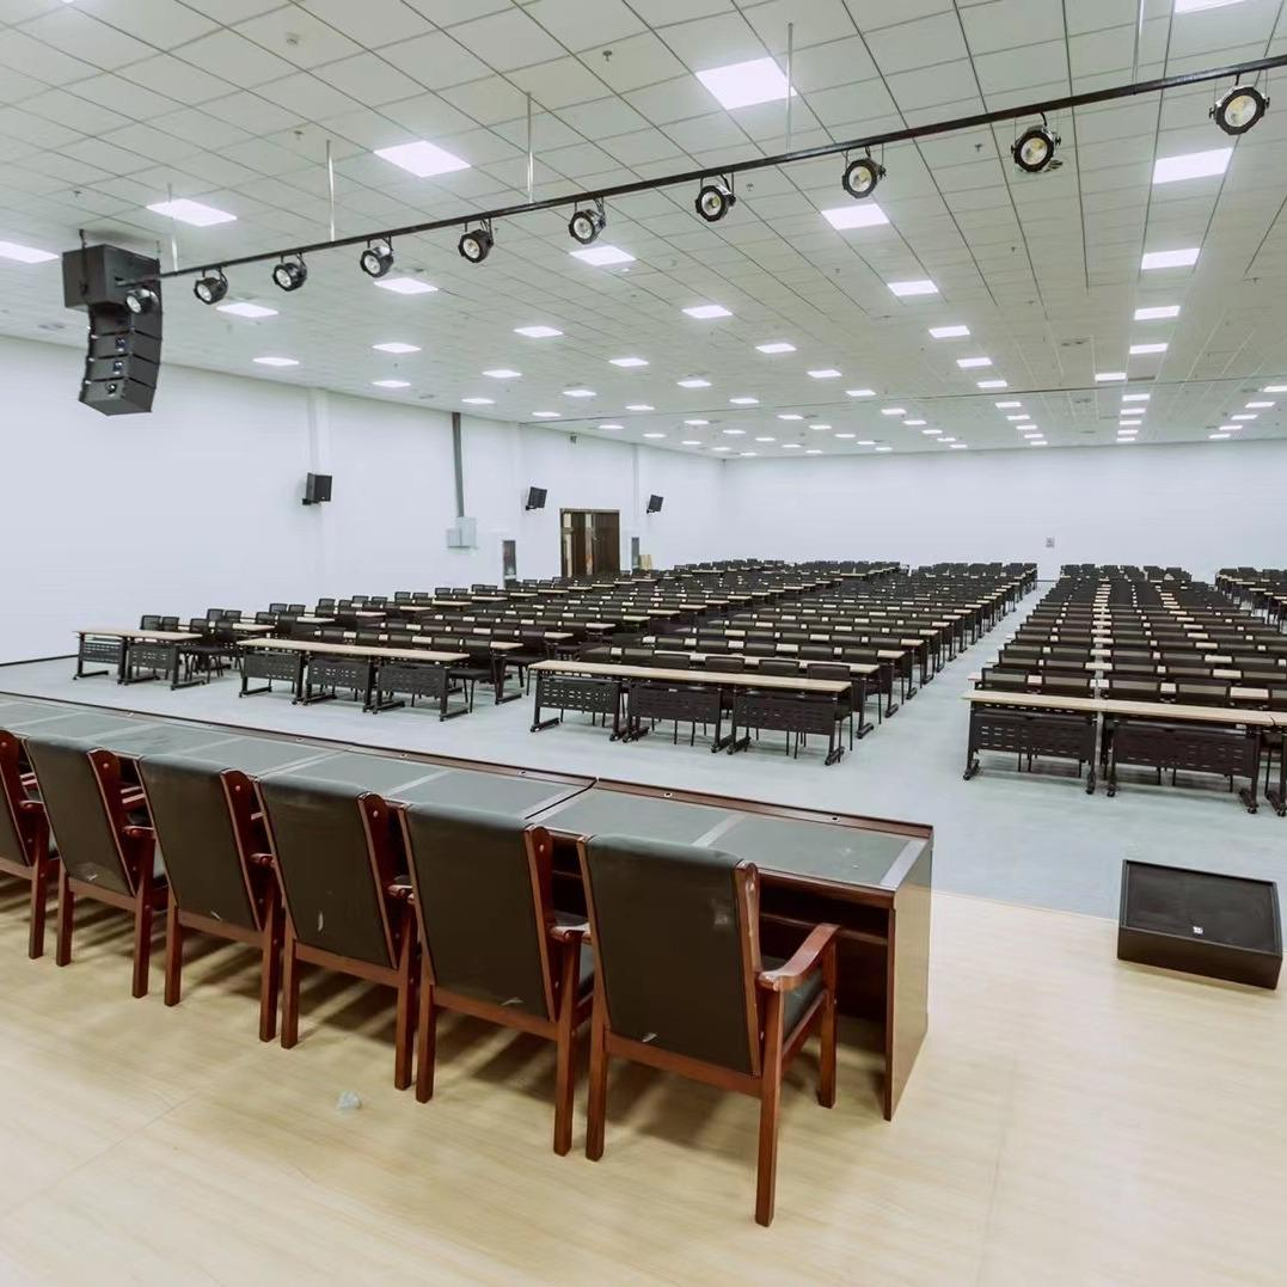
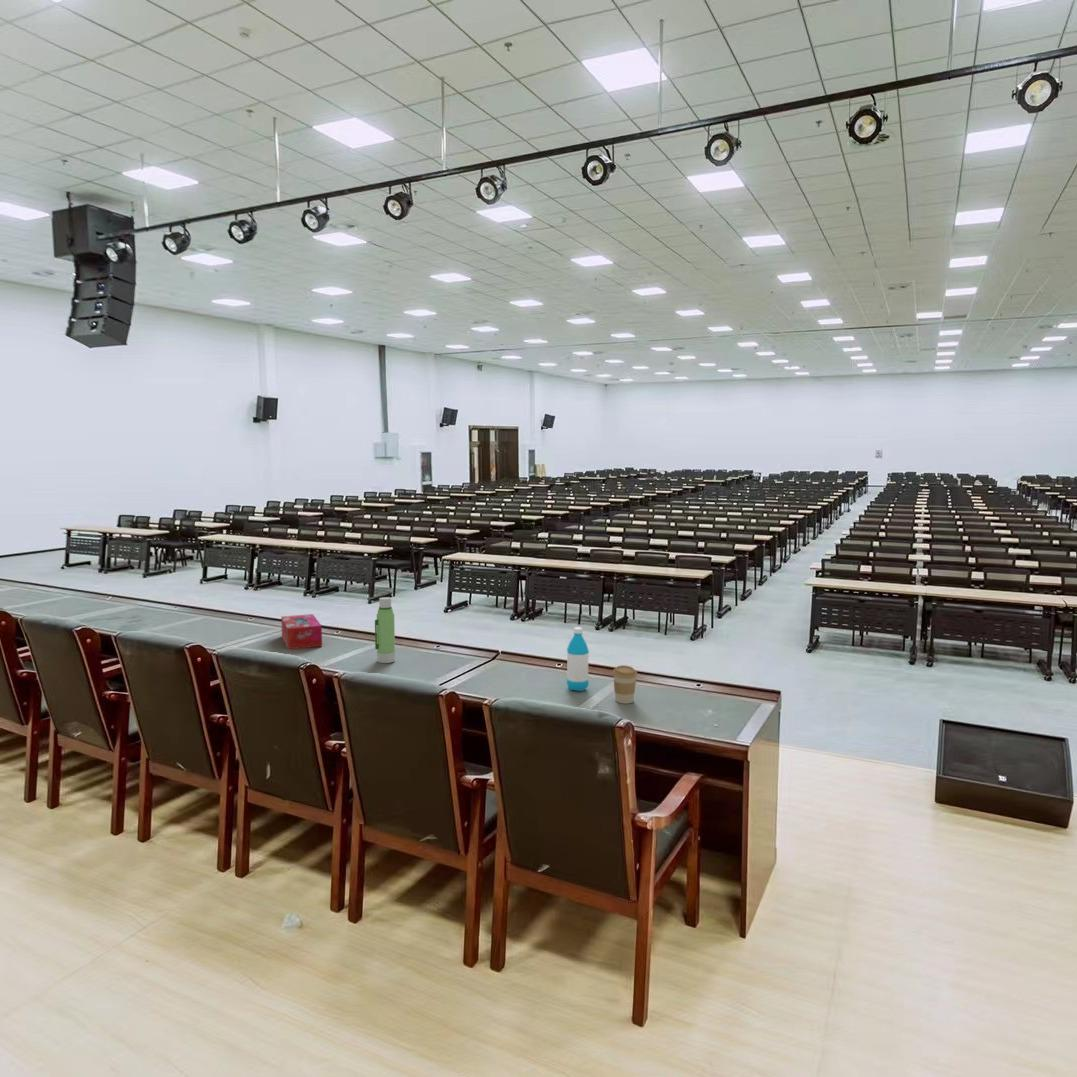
+ water bottle [374,596,396,664]
+ water bottle [566,626,590,692]
+ tissue box [280,613,323,650]
+ coffee cup [612,664,638,705]
